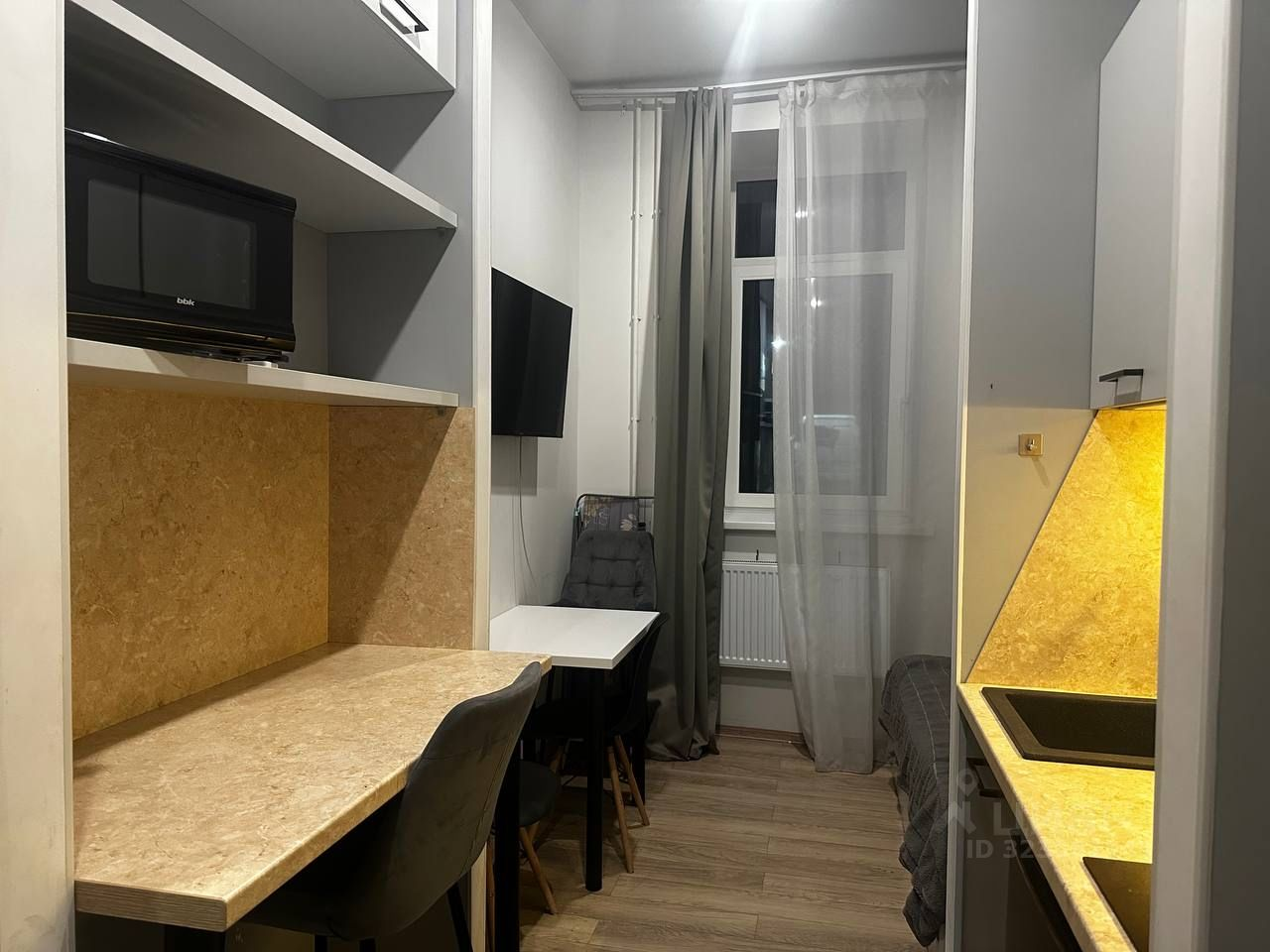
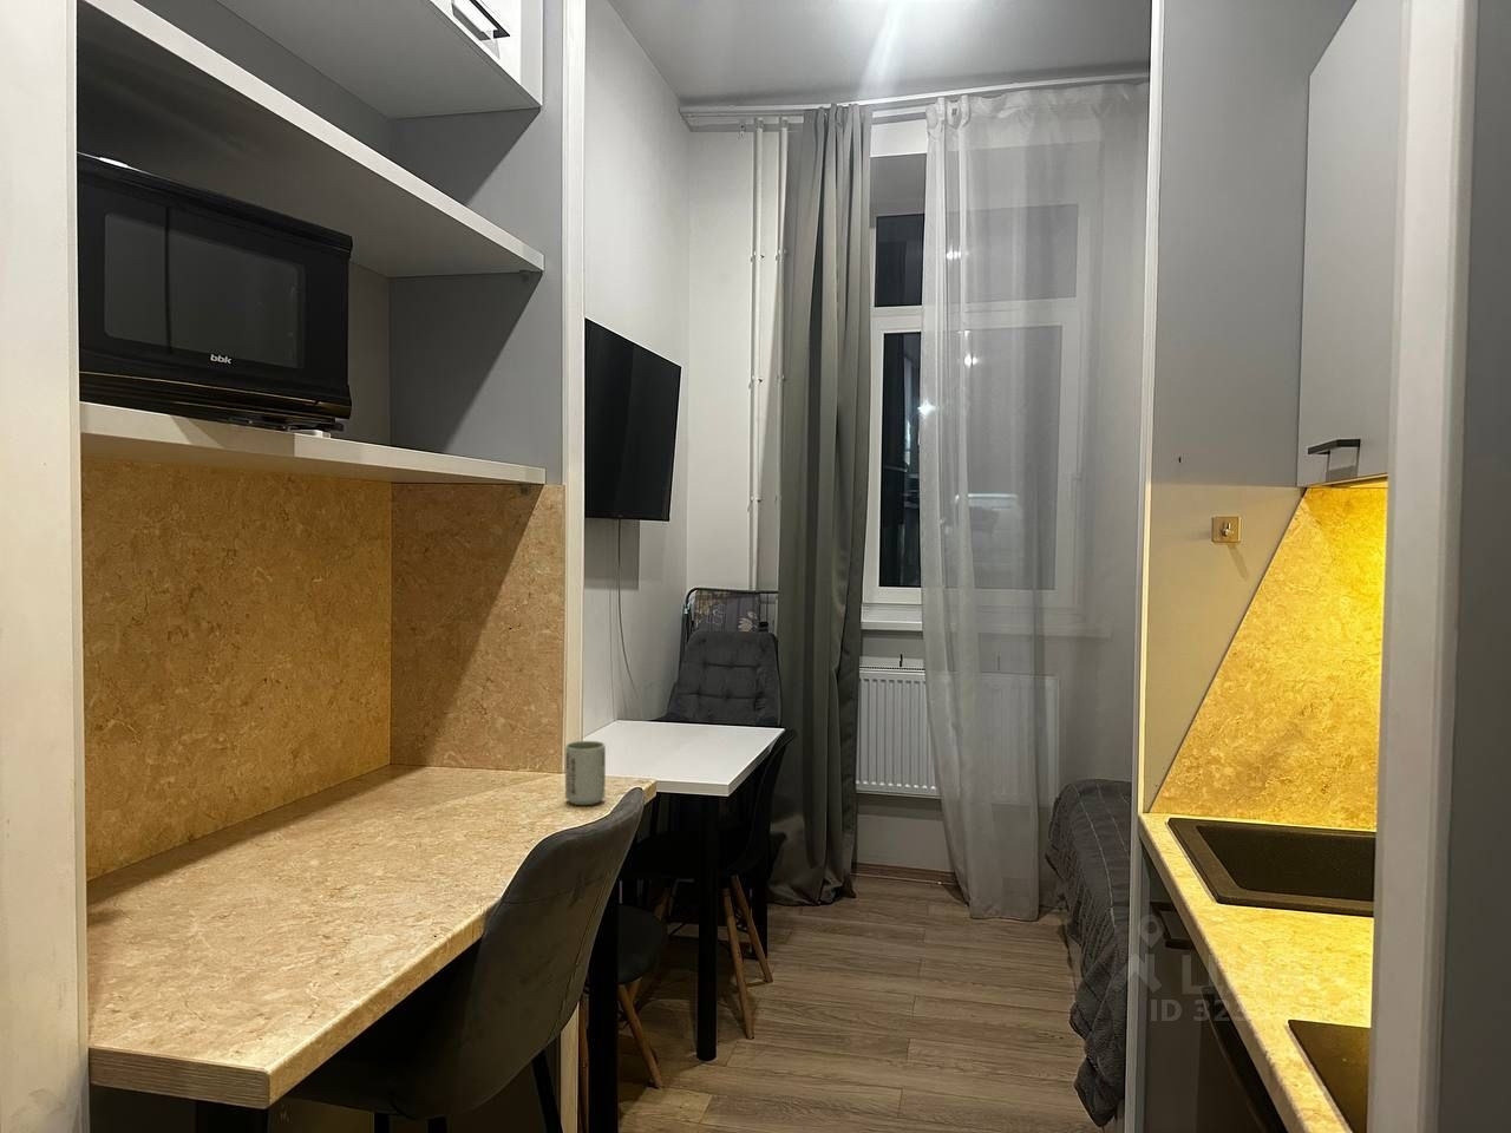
+ cup [564,740,607,806]
